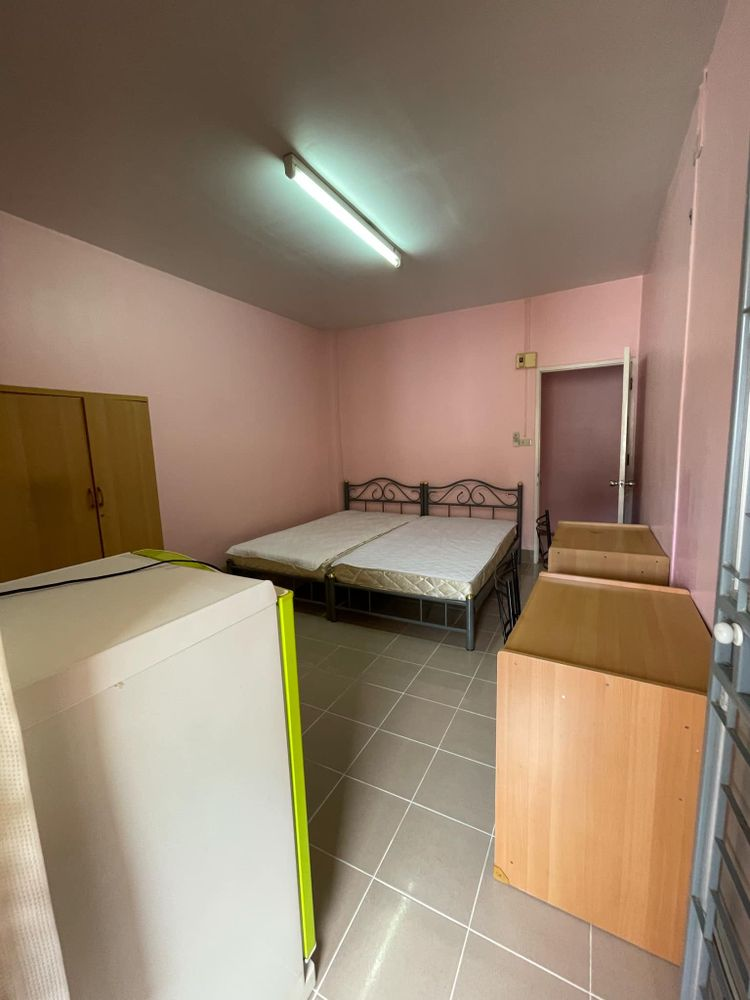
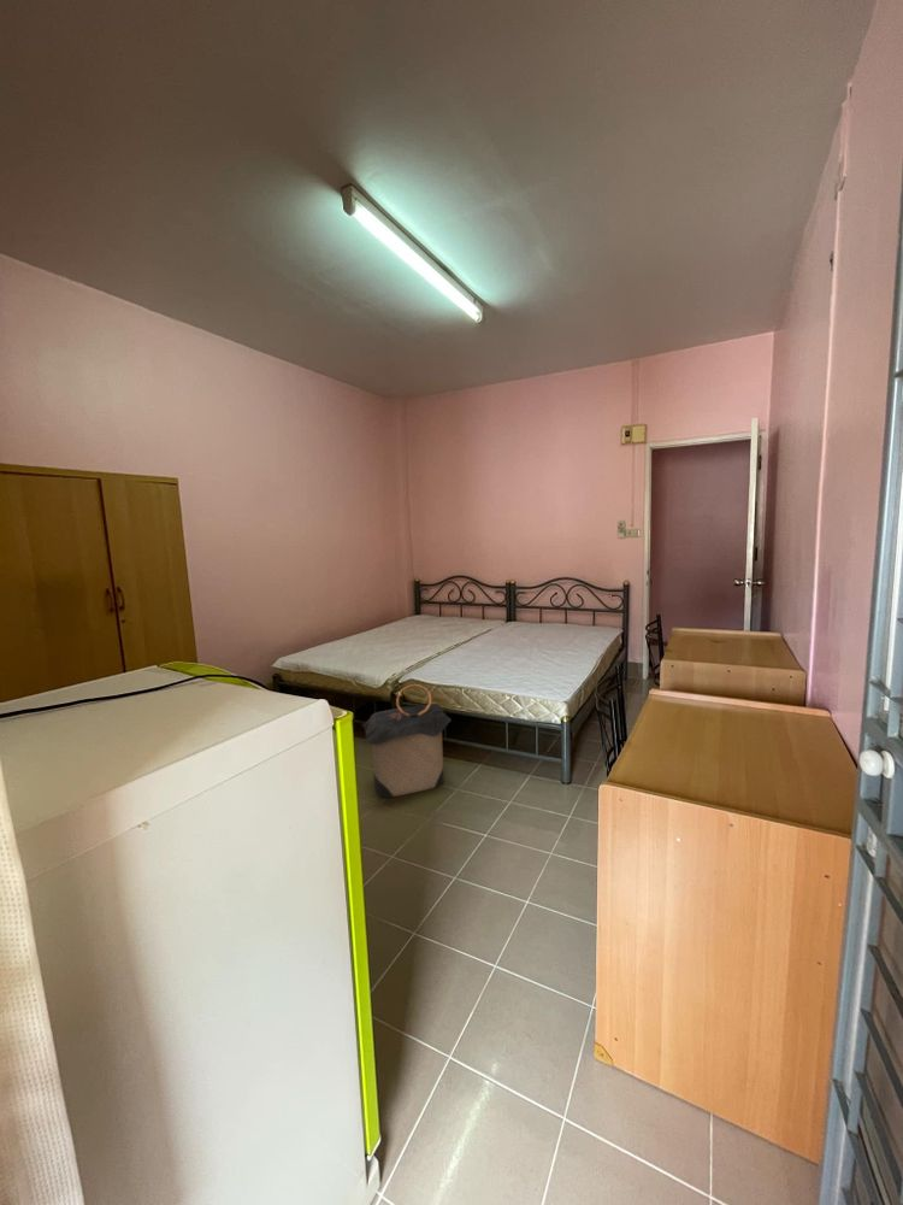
+ laundry hamper [361,683,452,799]
